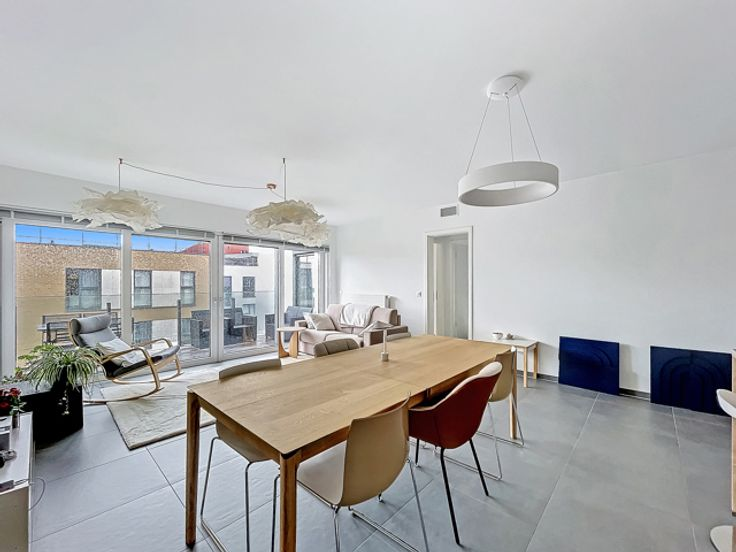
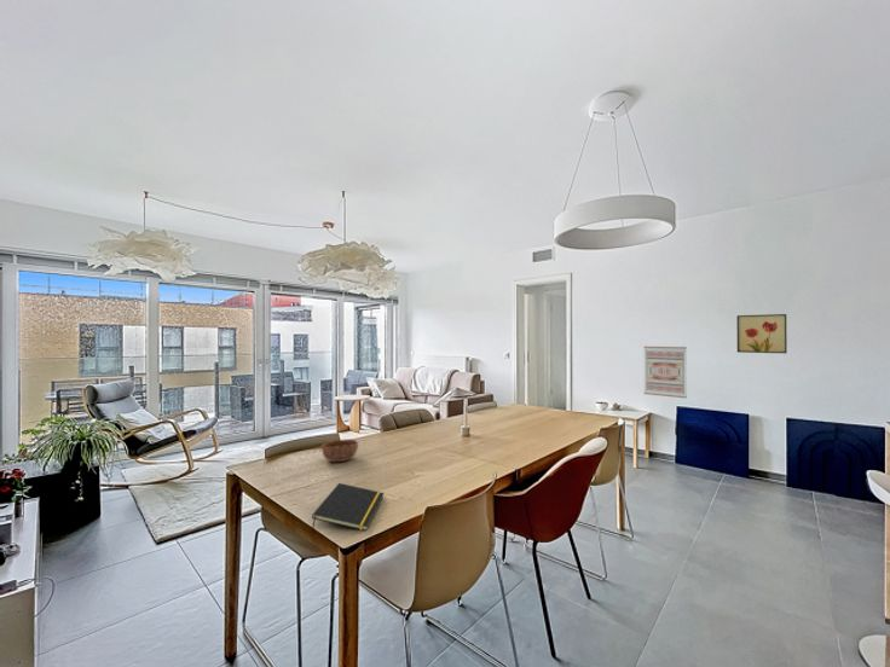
+ wall art [642,346,688,399]
+ bowl [320,439,359,463]
+ wall art [735,313,788,354]
+ notepad [311,482,386,532]
